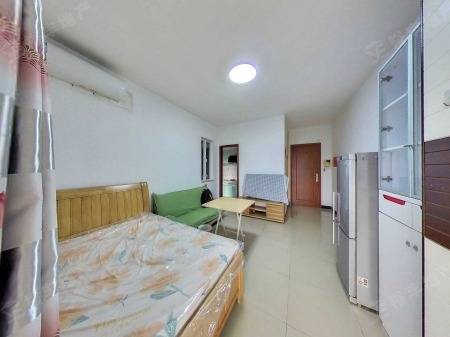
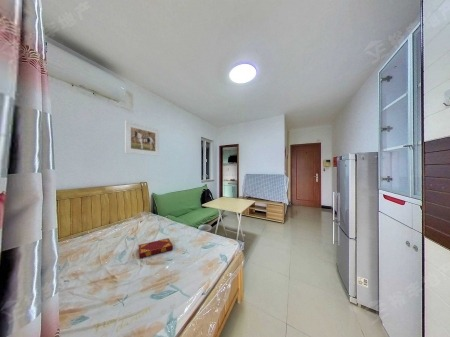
+ hardback book [137,237,174,259]
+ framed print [124,120,160,157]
